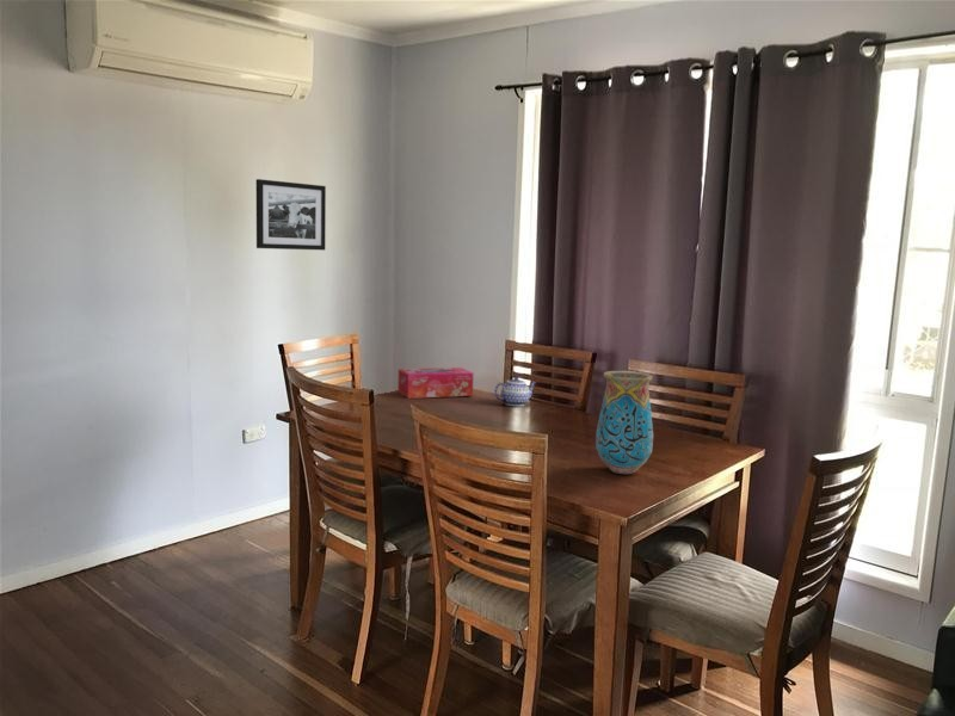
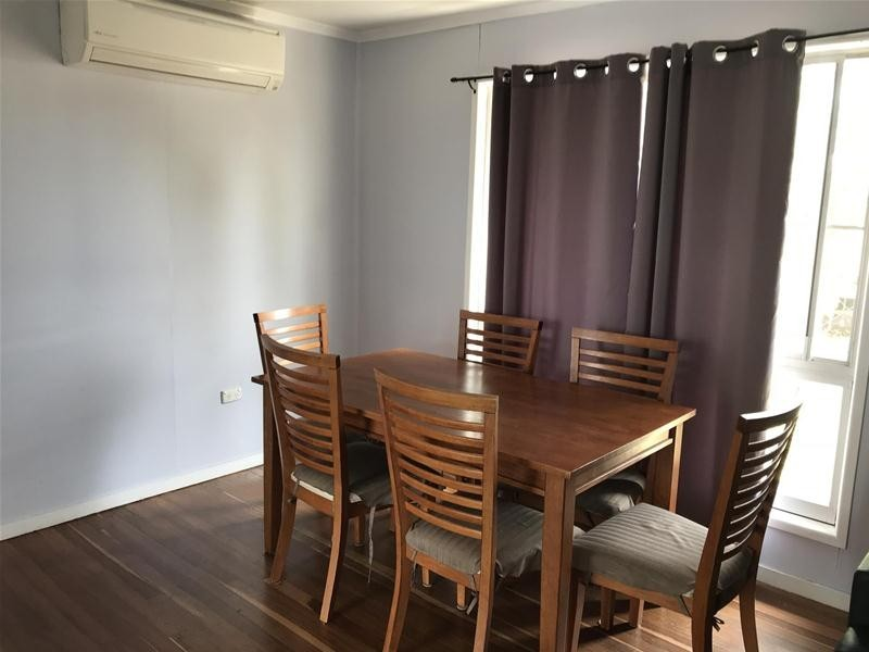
- teapot [493,375,536,407]
- tissue box [396,366,475,400]
- vase [594,370,654,475]
- picture frame [255,178,327,252]
